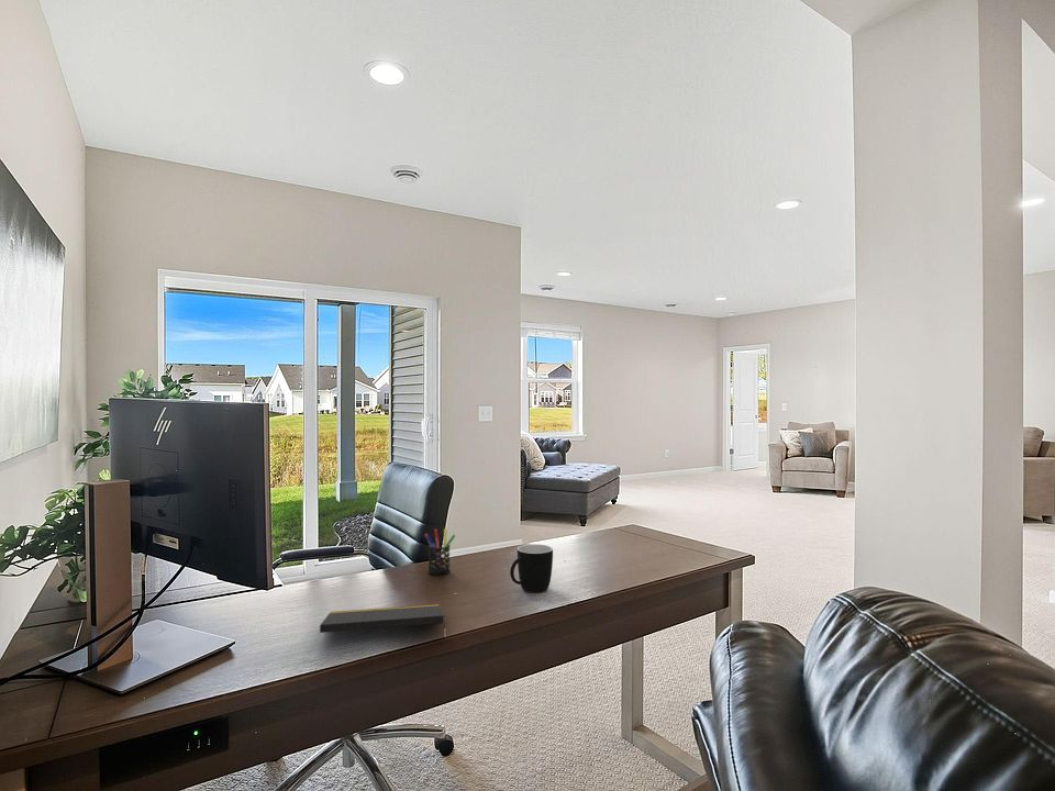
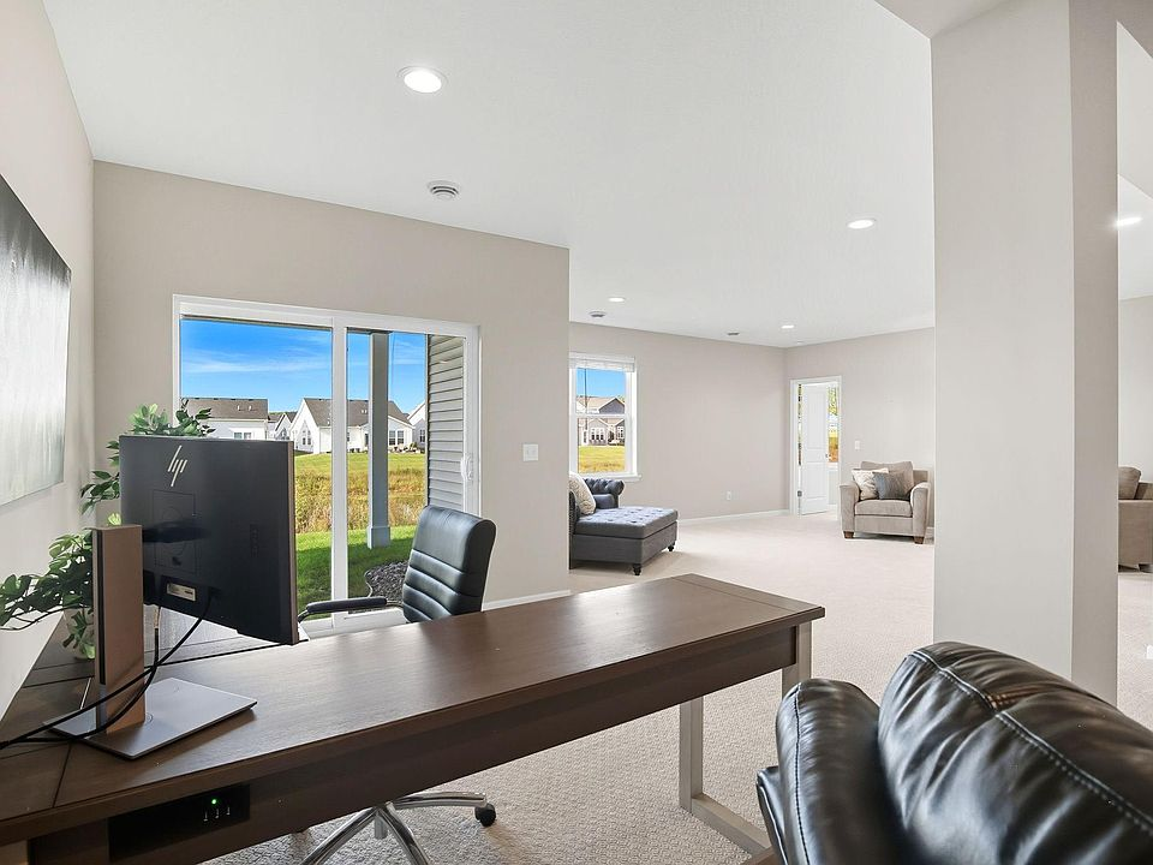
- notepad [319,603,446,634]
- pen holder [423,527,456,576]
- mug [509,543,554,594]
